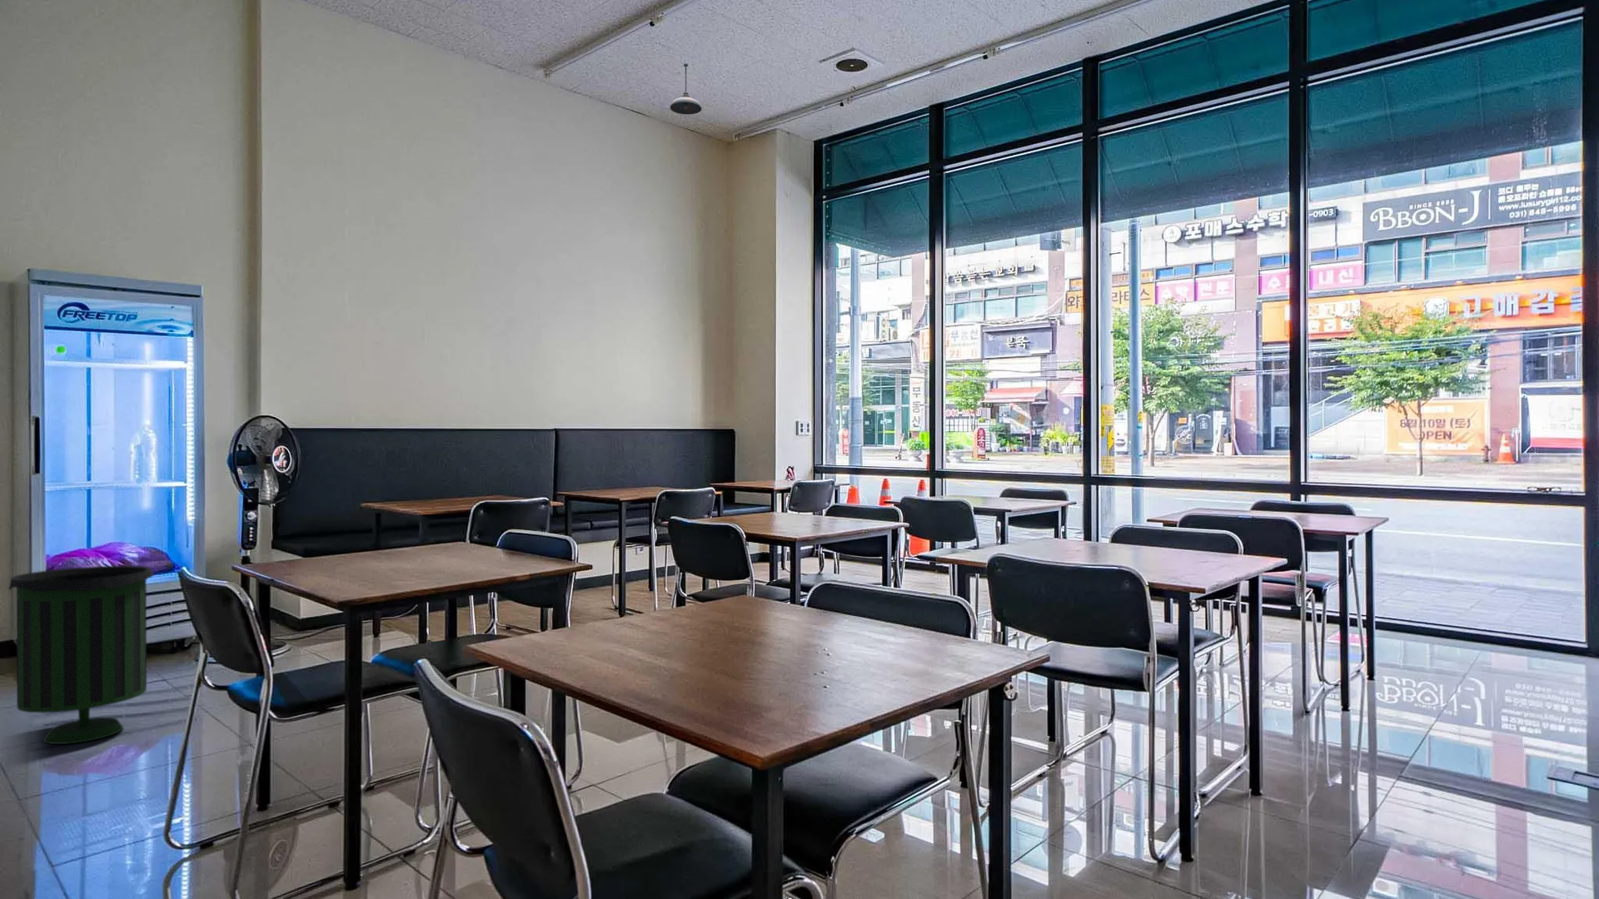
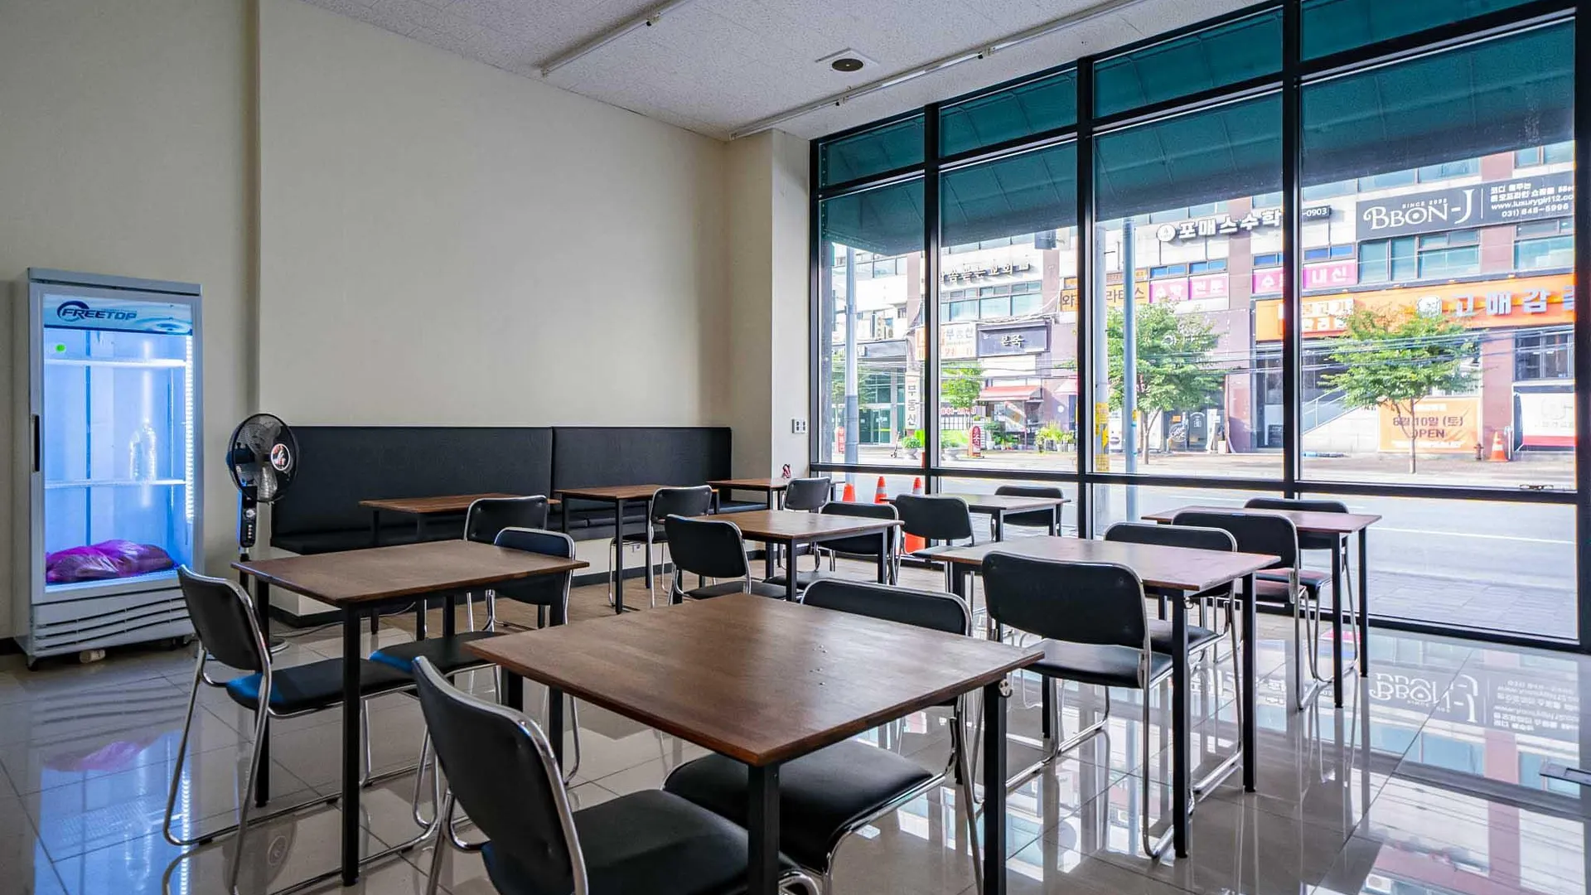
- pendant light [670,63,702,115]
- trash can [8,564,155,745]
